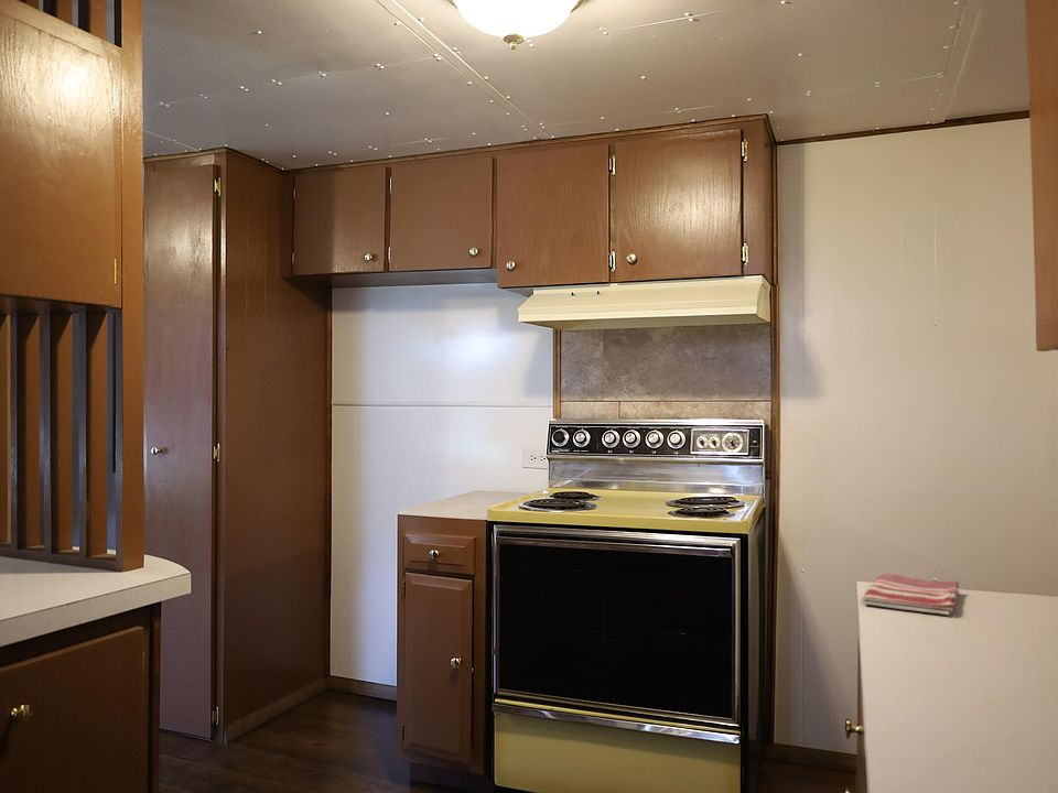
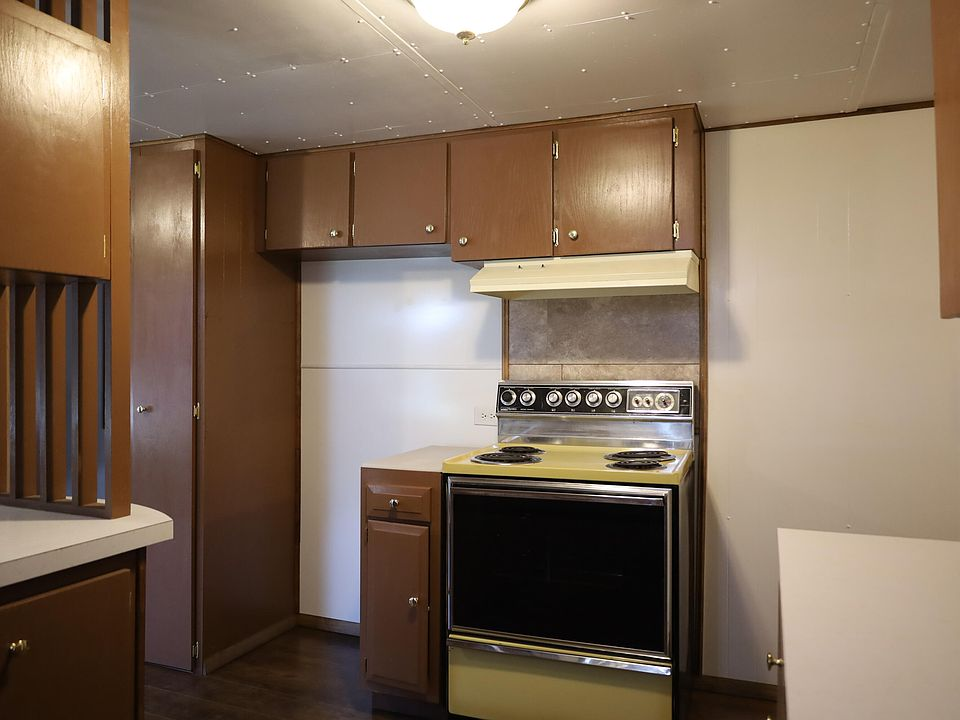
- dish towel [862,574,960,617]
